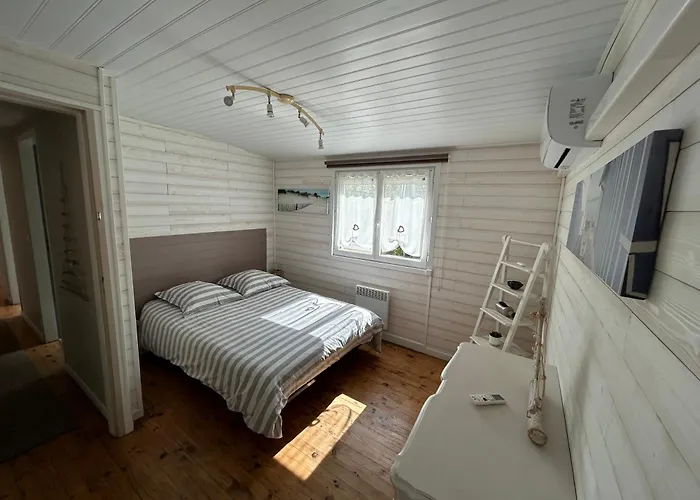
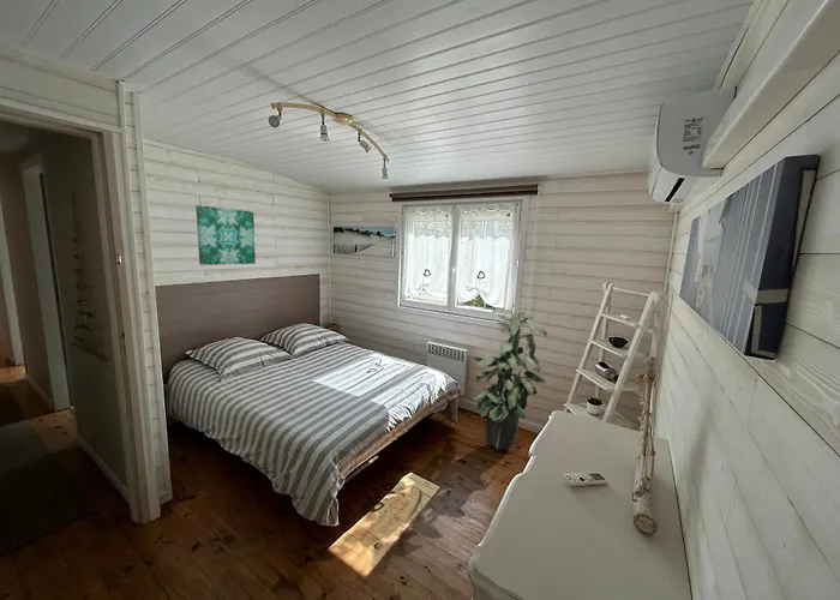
+ wall art [194,204,257,266]
+ indoor plant [470,307,548,451]
